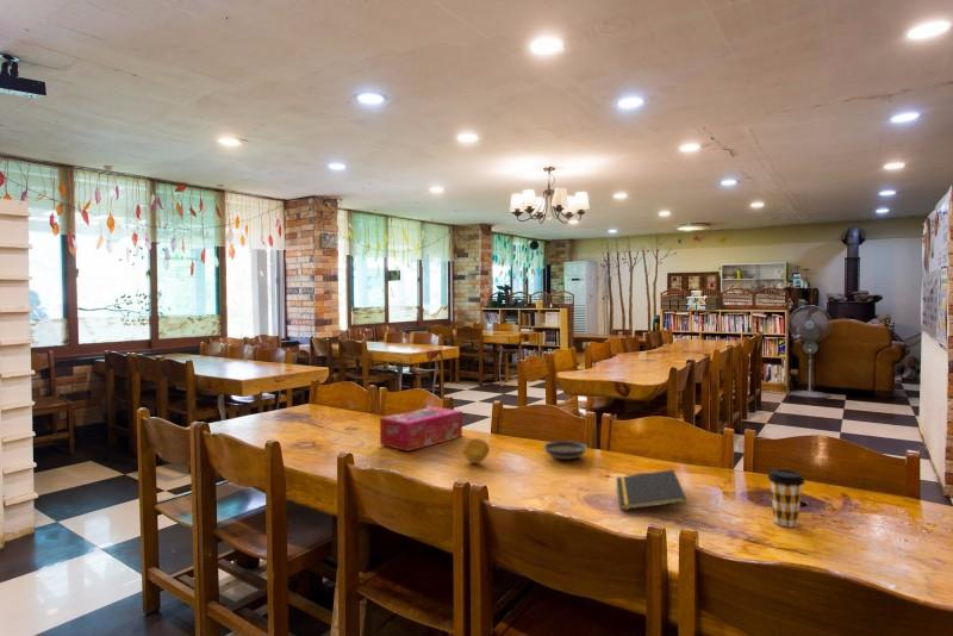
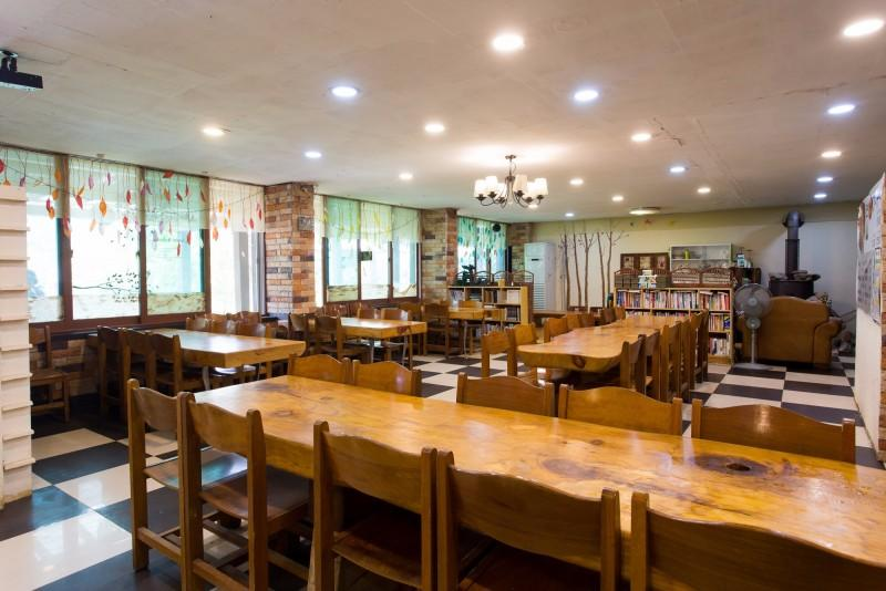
- tissue box [379,406,463,453]
- saucer [542,439,588,461]
- notepad [615,468,689,511]
- coffee cup [767,468,805,528]
- fruit [462,437,490,464]
